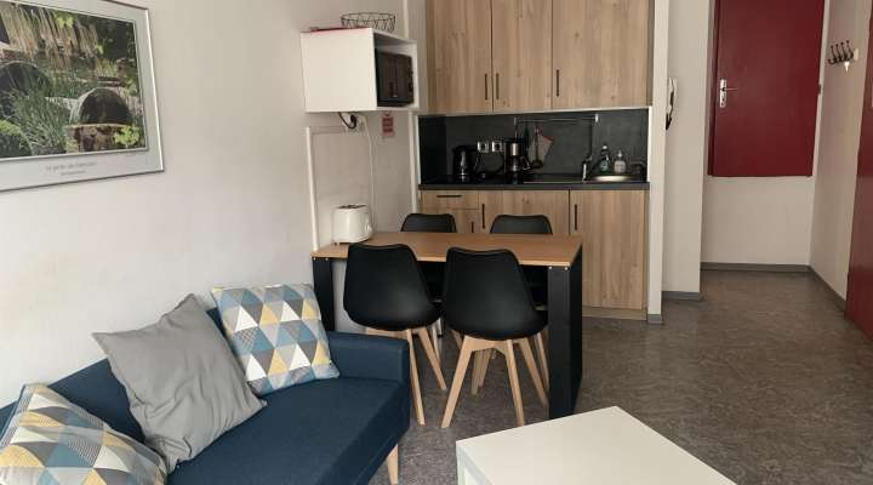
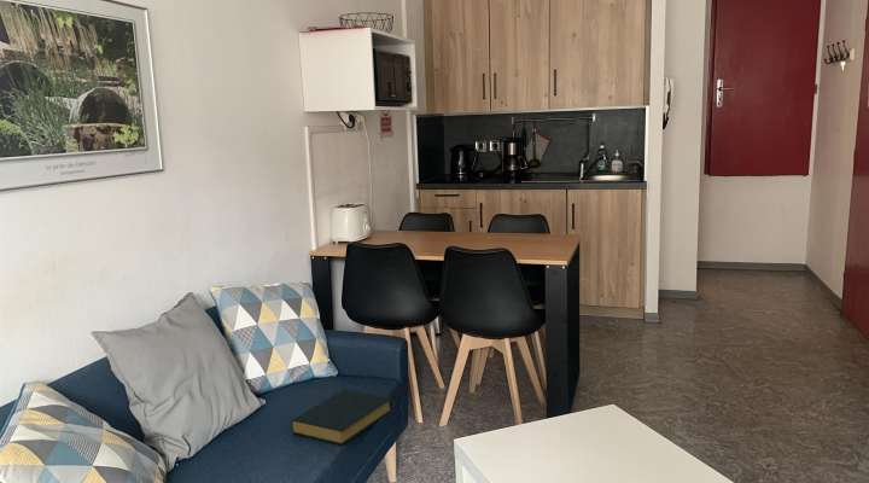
+ hardback book [290,389,393,446]
